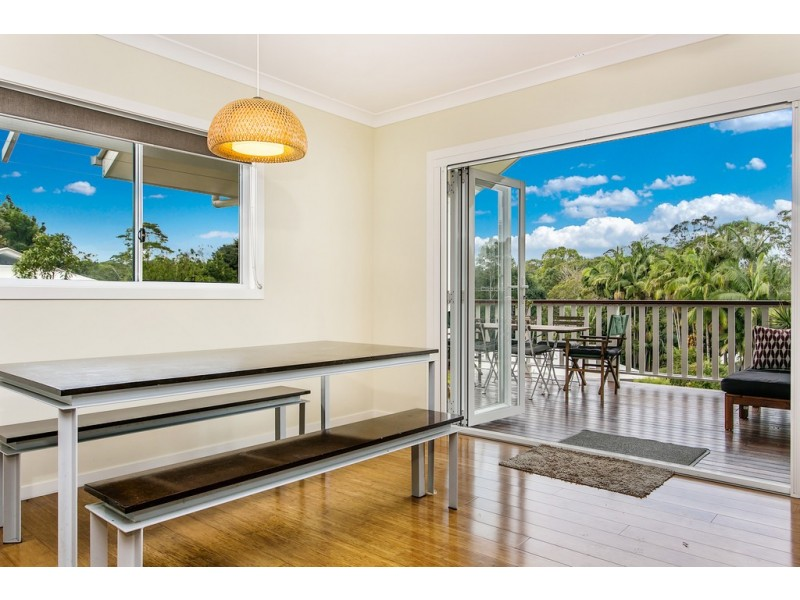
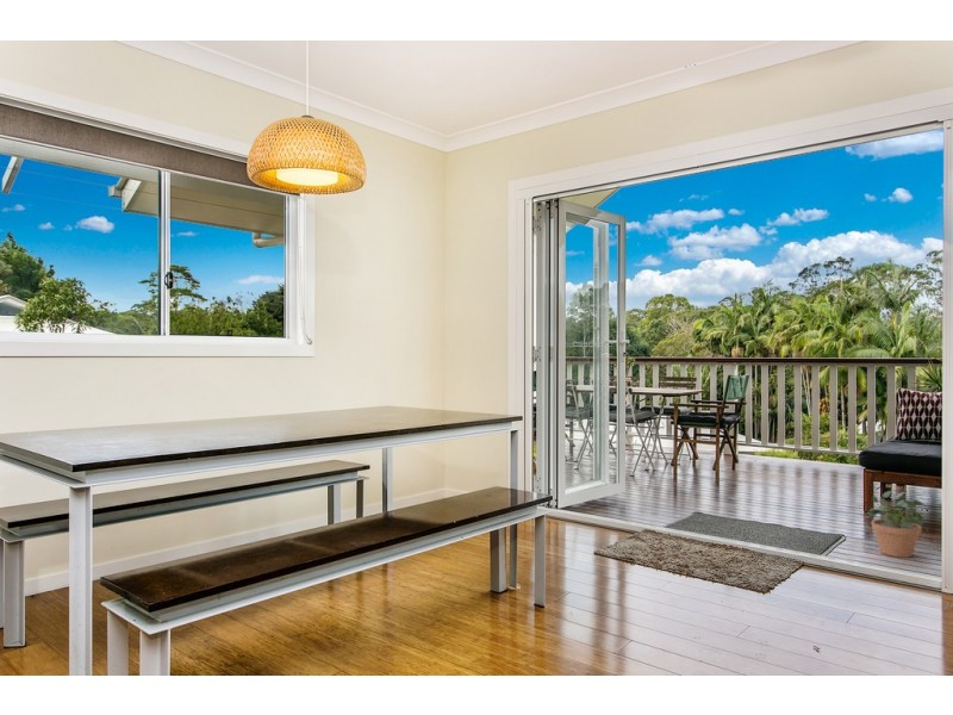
+ potted plant [861,490,928,559]
